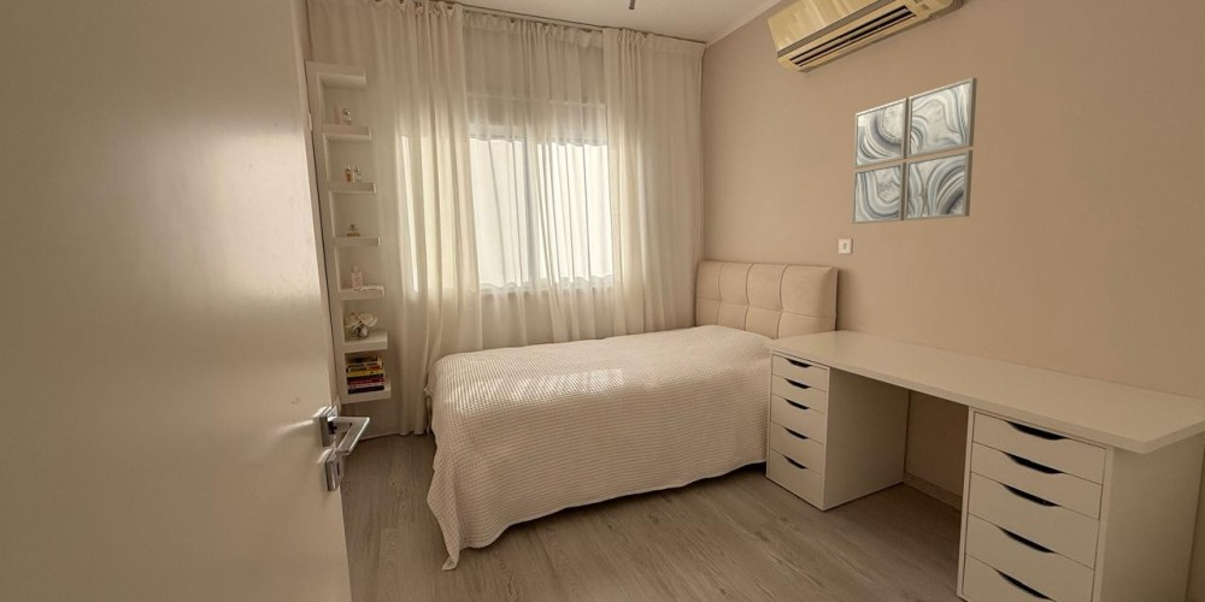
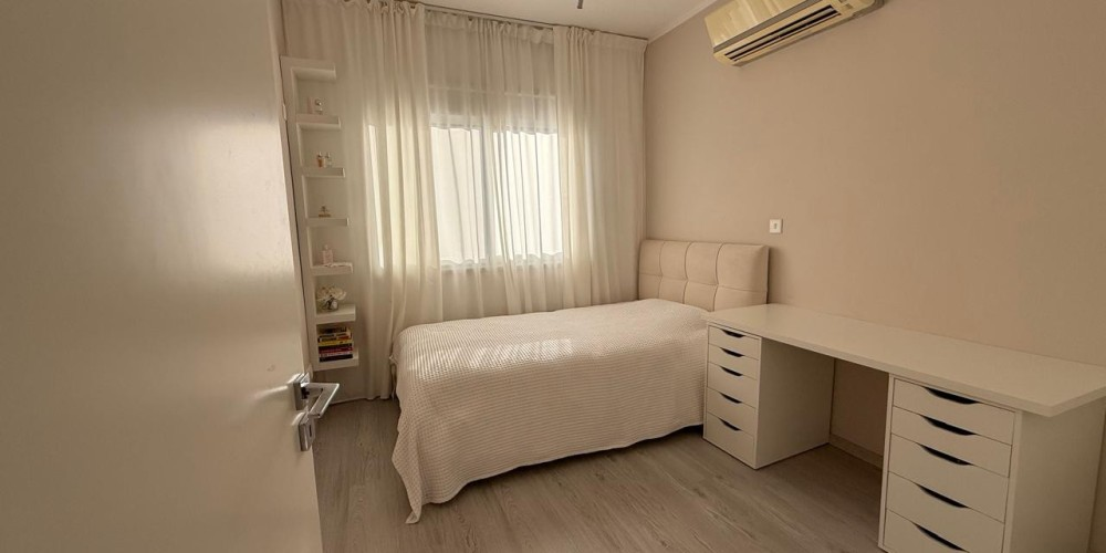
- wall art [851,77,978,225]
